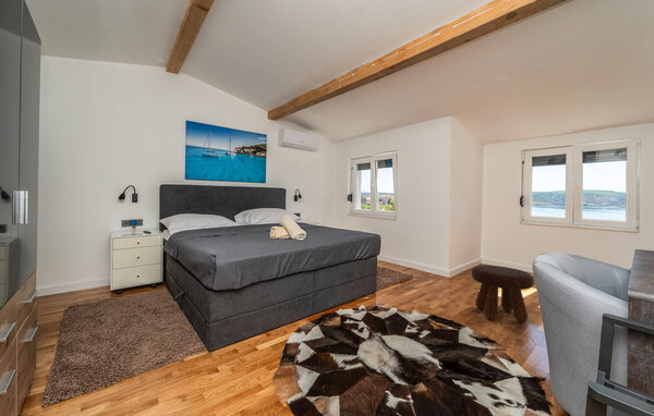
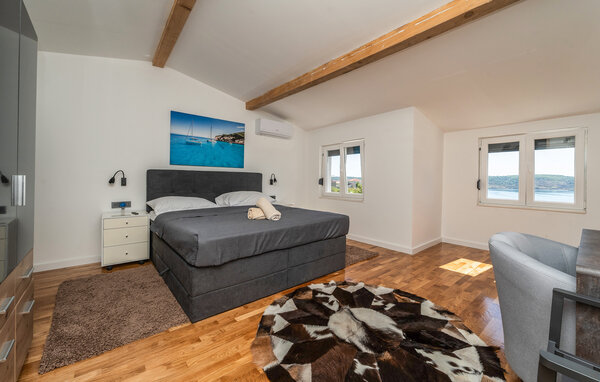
- footstool [471,265,535,323]
